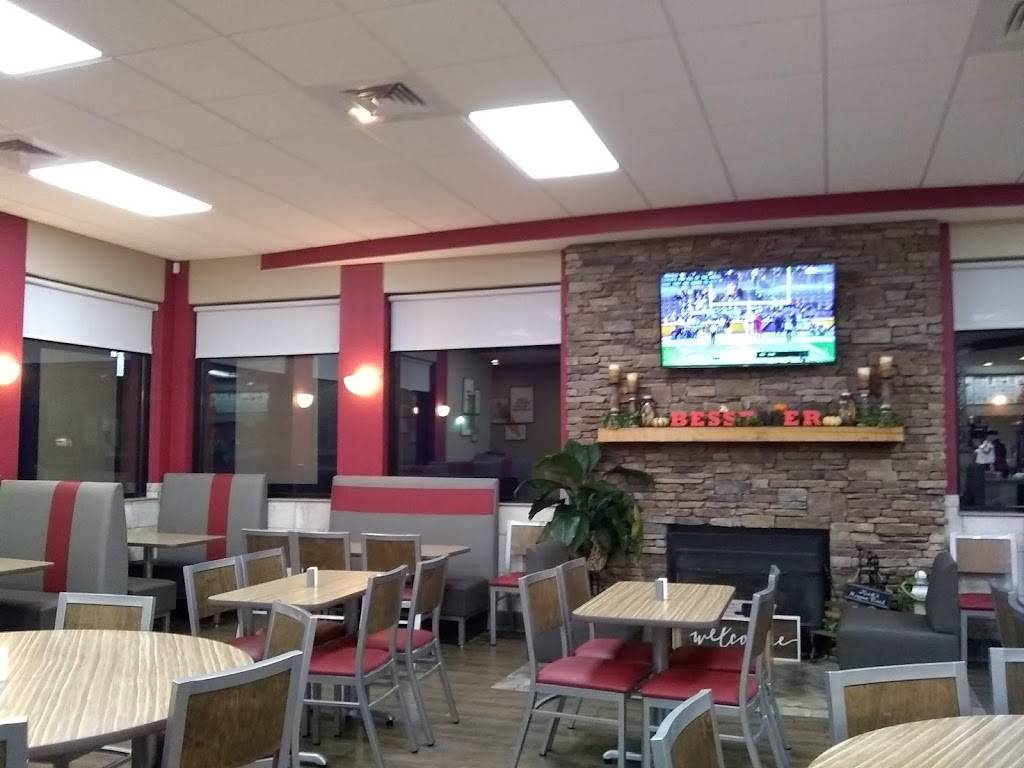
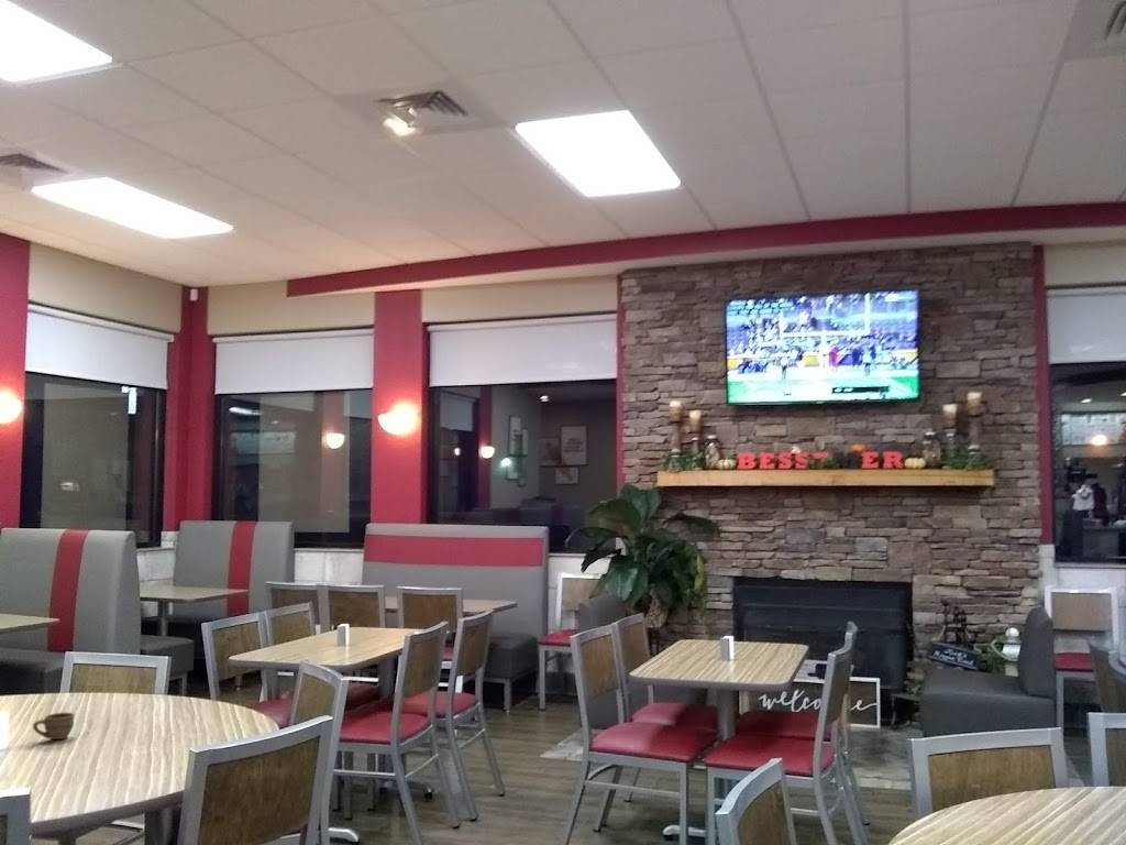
+ cup [32,712,76,740]
